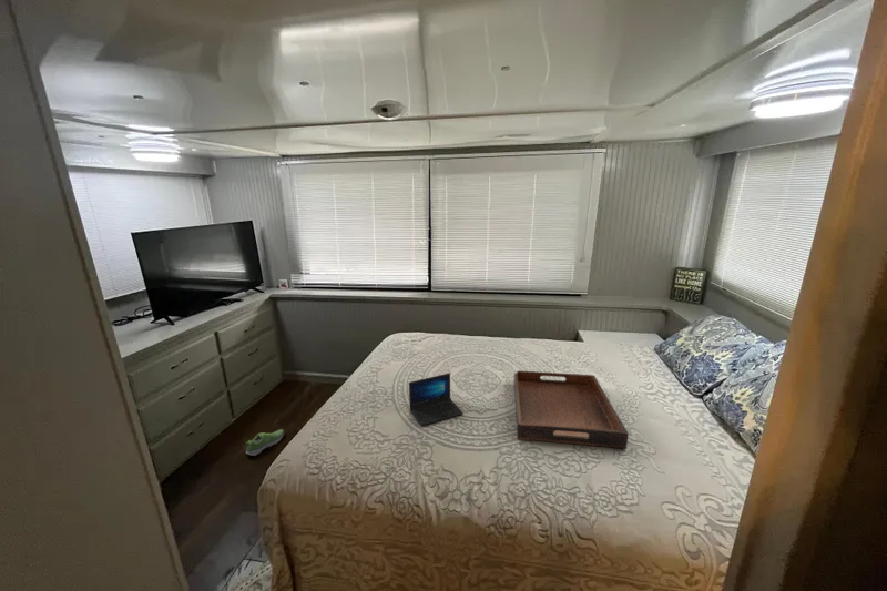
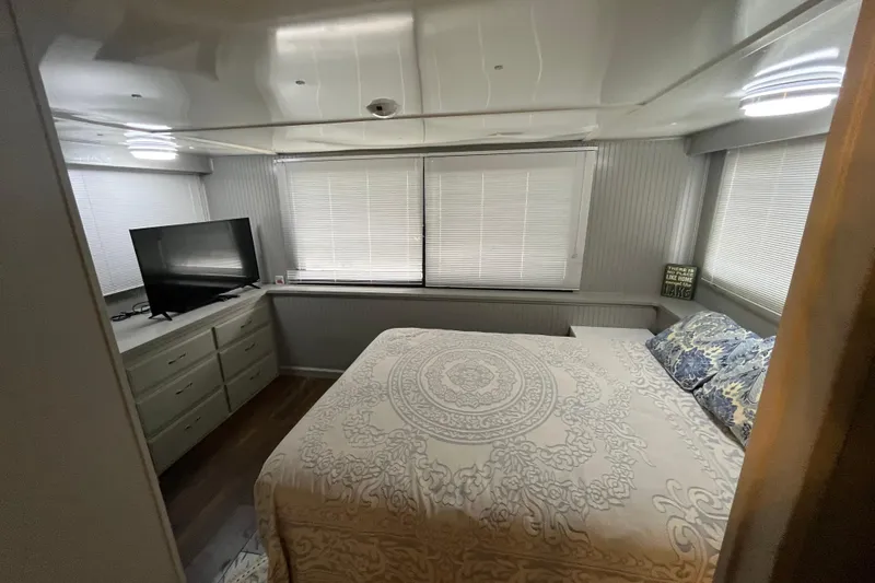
- serving tray [513,369,630,450]
- shoe [245,428,285,457]
- laptop [408,373,465,427]
